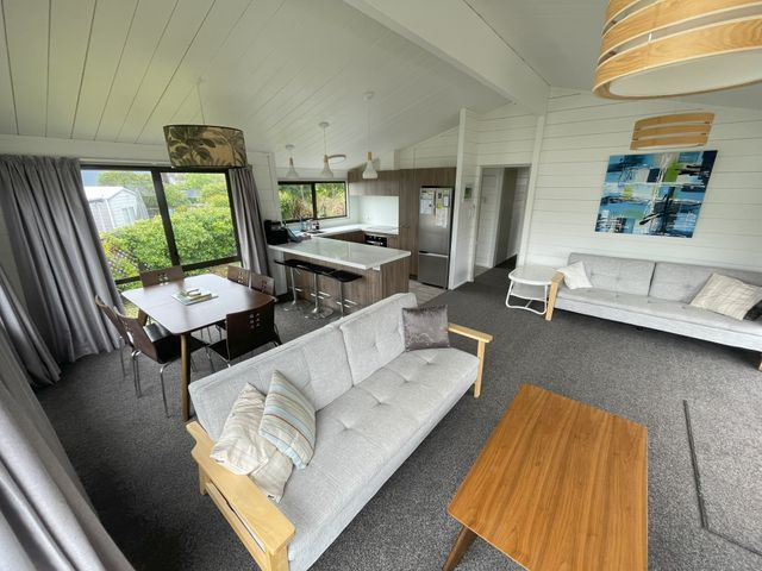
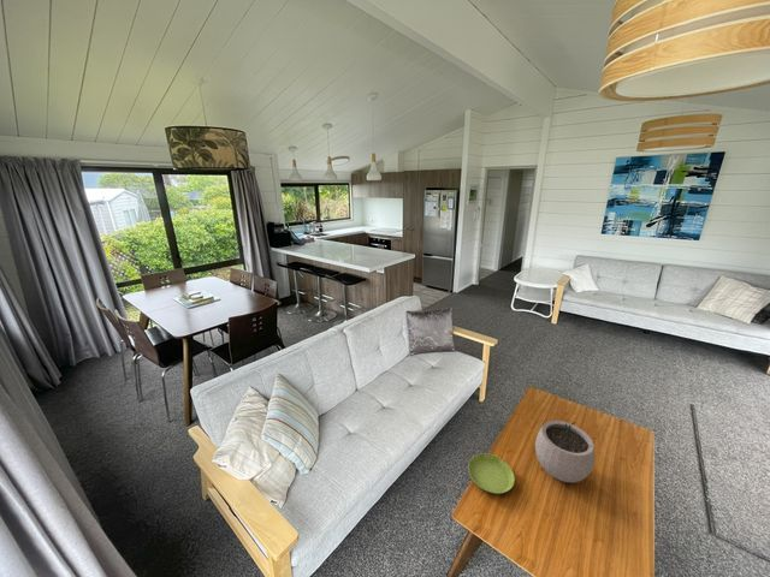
+ plant pot [534,420,596,483]
+ saucer [467,452,516,495]
